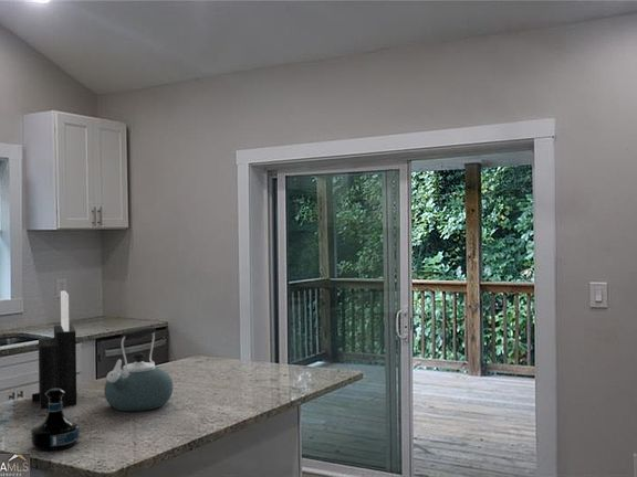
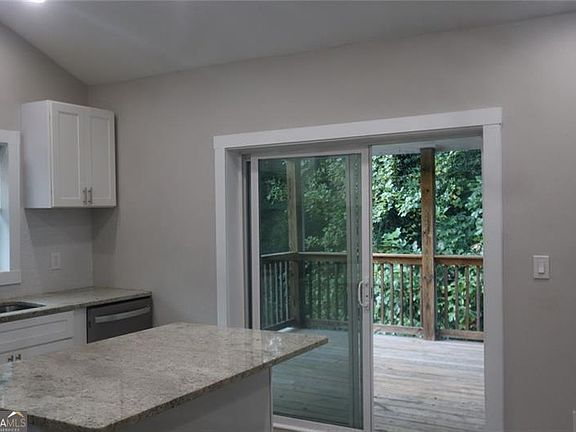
- tequila bottle [30,389,81,452]
- kettle [103,326,175,412]
- knife block [31,289,77,410]
